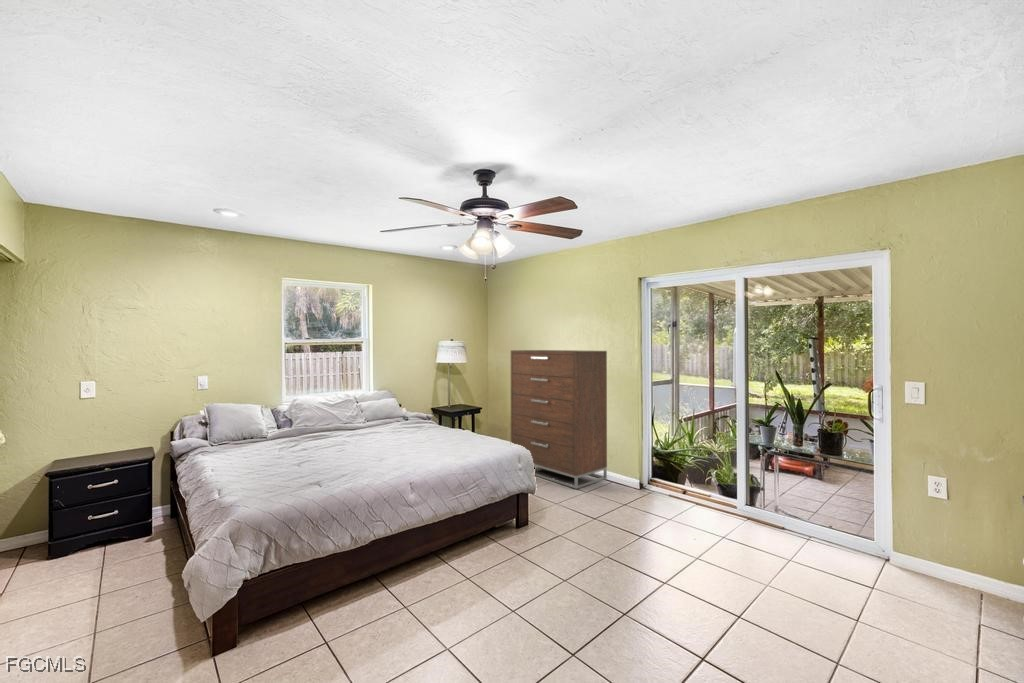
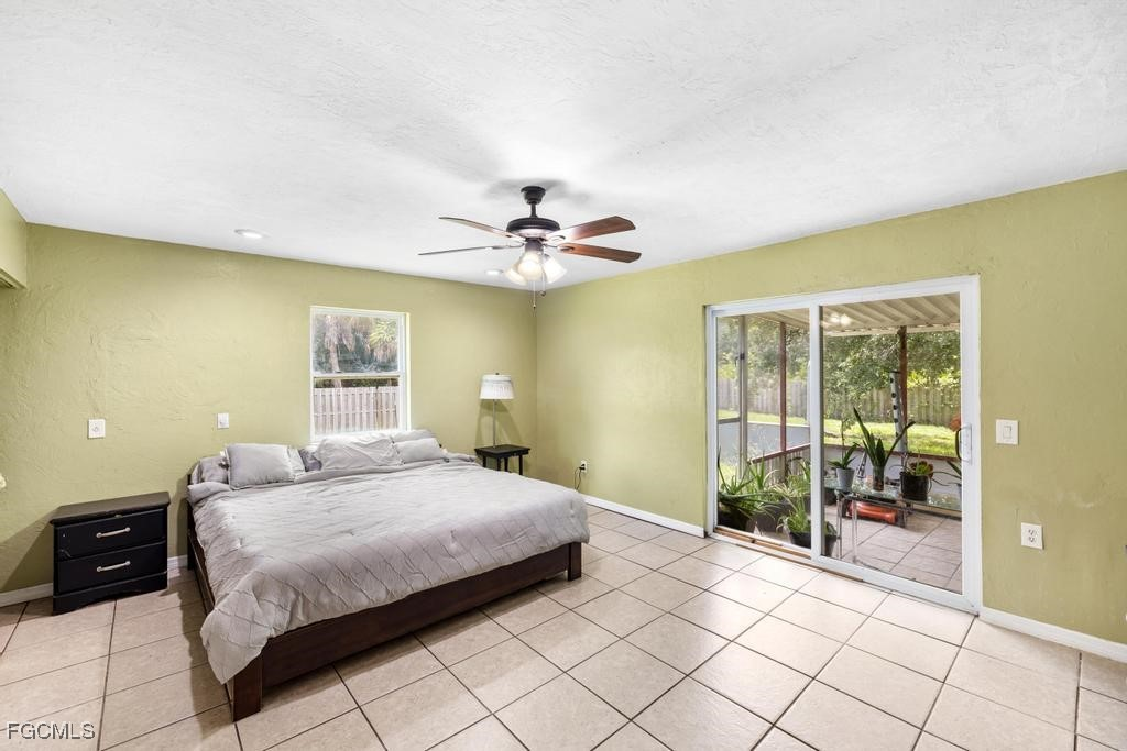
- dresser [510,349,608,490]
